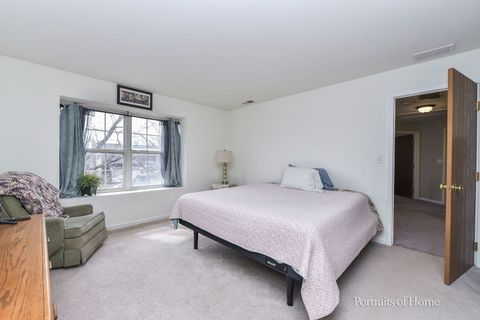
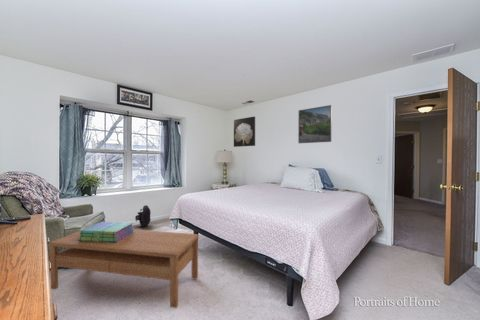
+ coffee table [48,229,199,309]
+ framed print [297,104,333,144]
+ stack of books [78,221,135,243]
+ wall art [233,116,256,148]
+ bag [134,204,152,228]
